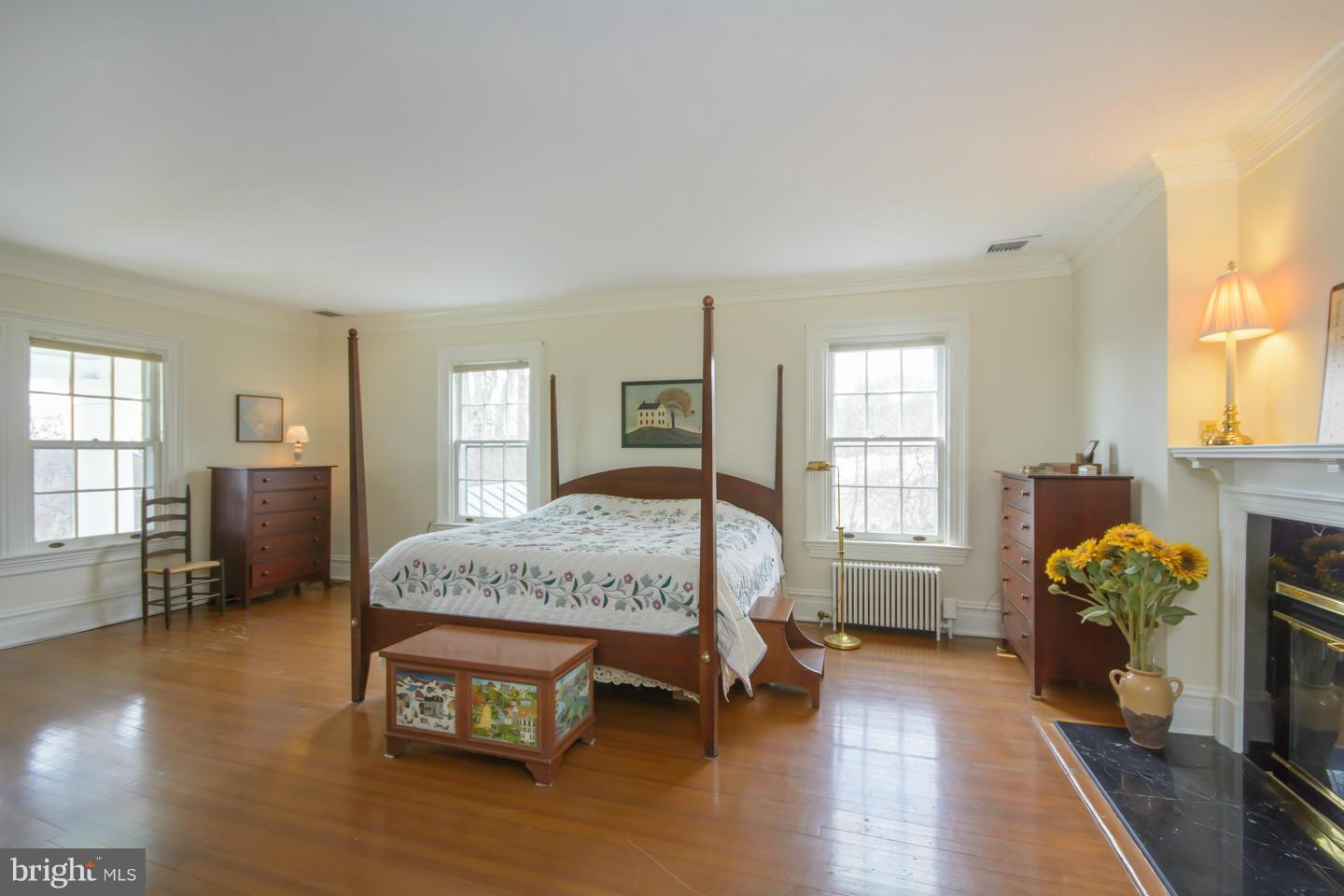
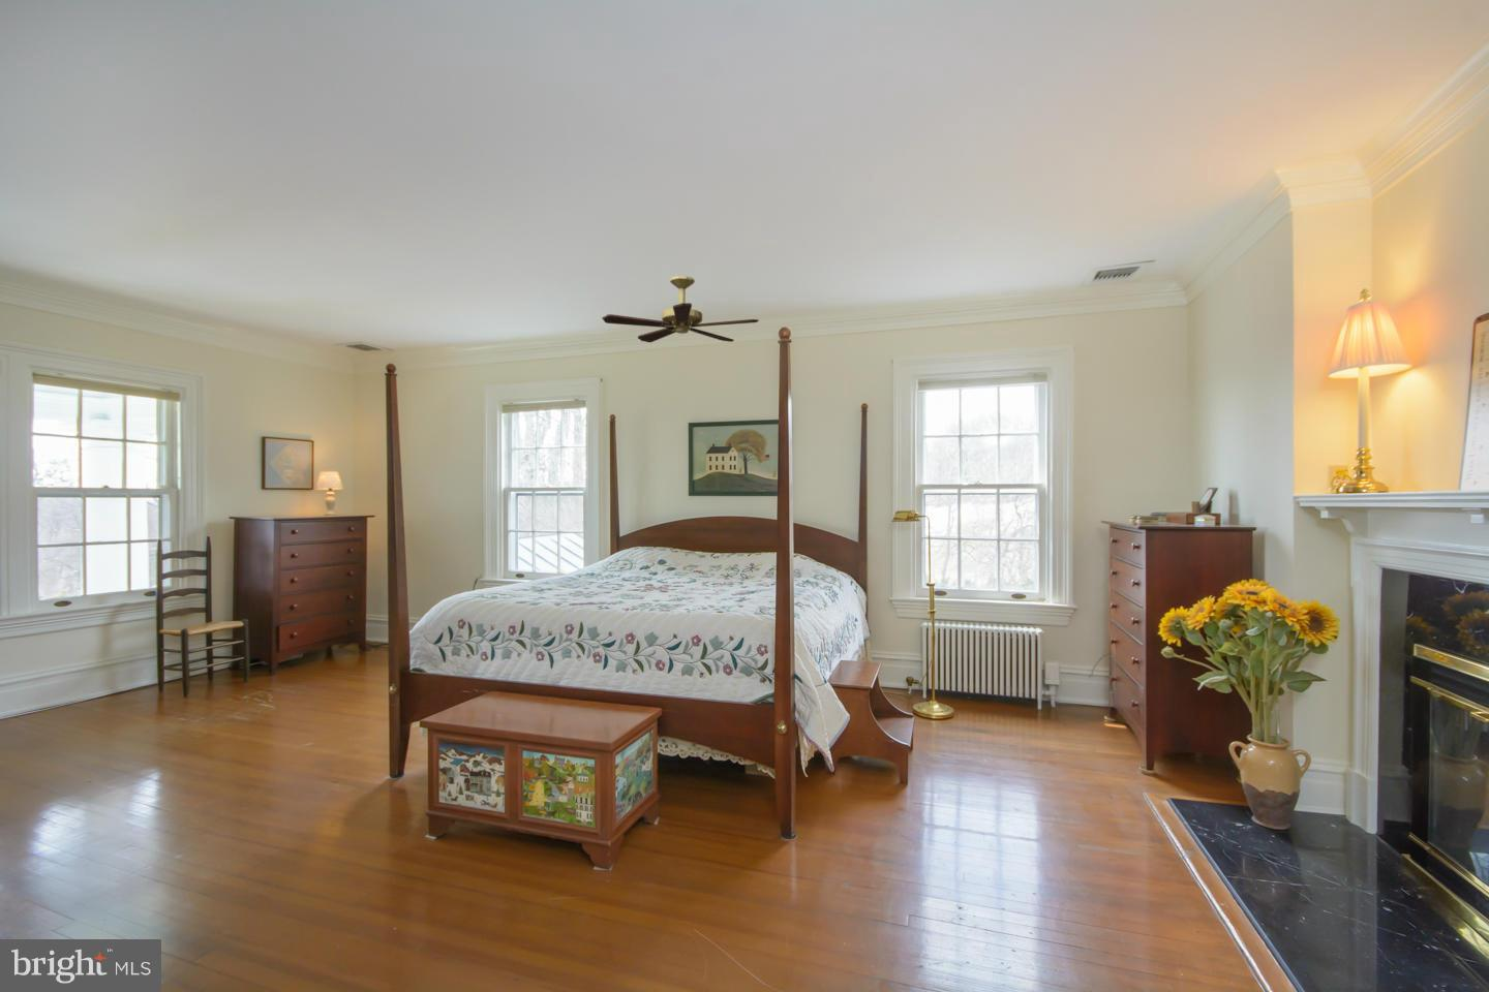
+ ceiling fan [600,275,760,343]
